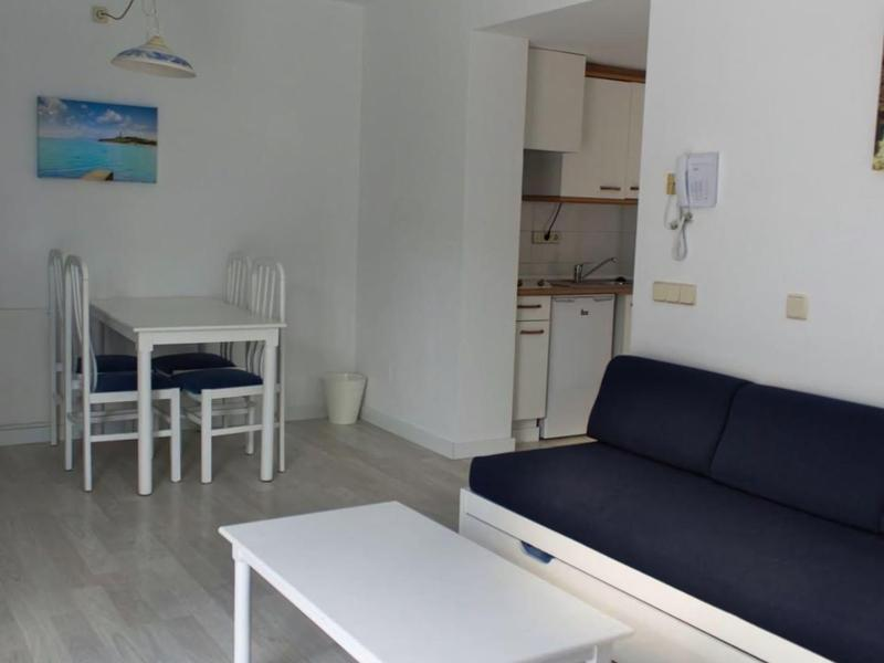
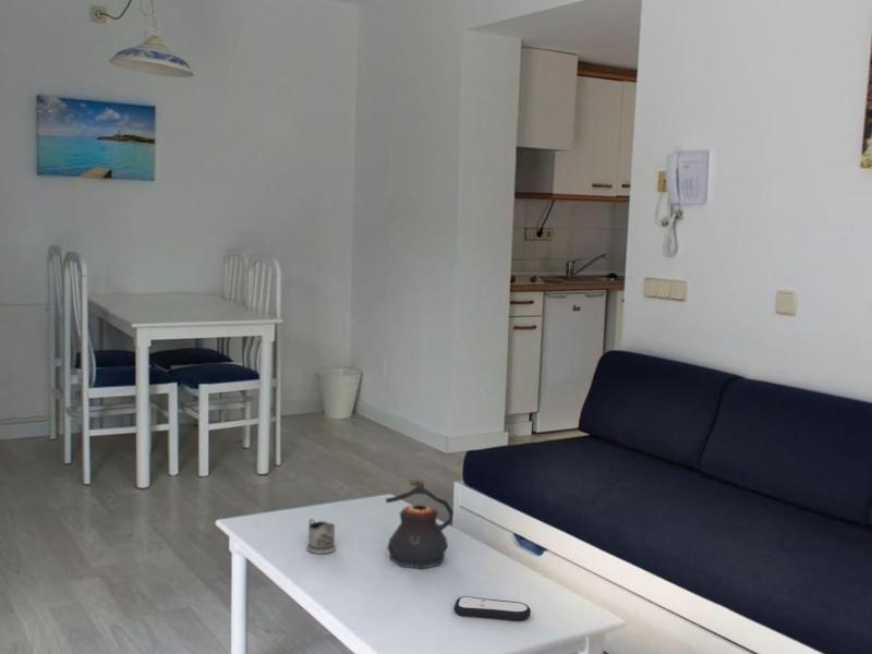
+ teapot [385,480,455,570]
+ tea glass holder [305,518,337,555]
+ remote control [453,595,532,621]
